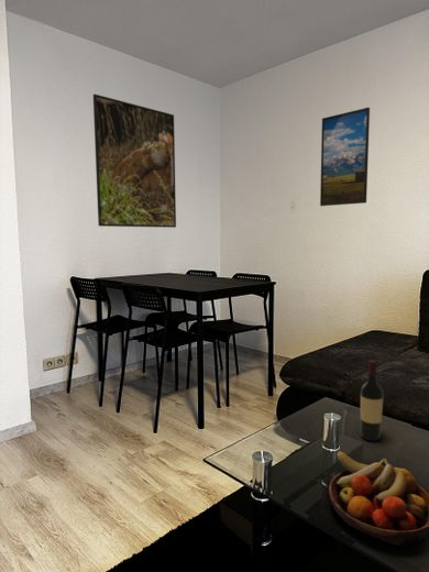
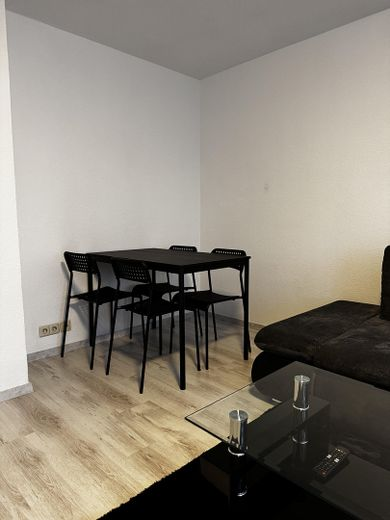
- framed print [92,94,177,229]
- fruit bowl [328,450,429,547]
- wine bottle [360,359,384,442]
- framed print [319,107,371,207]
